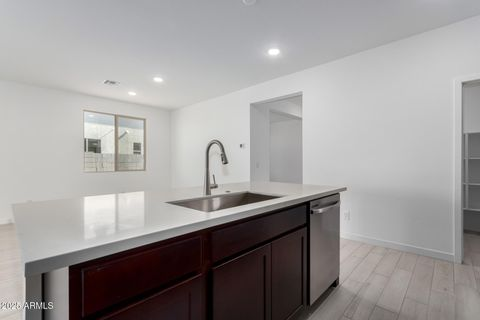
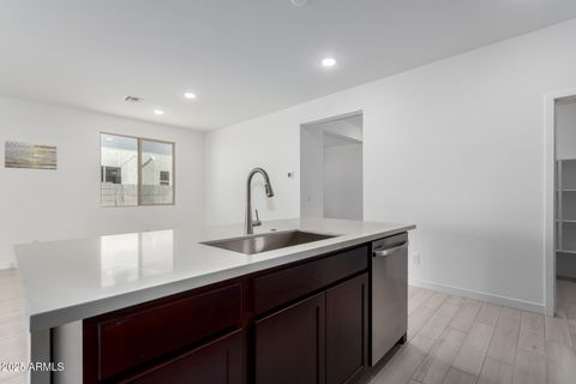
+ wall art [4,139,58,170]
